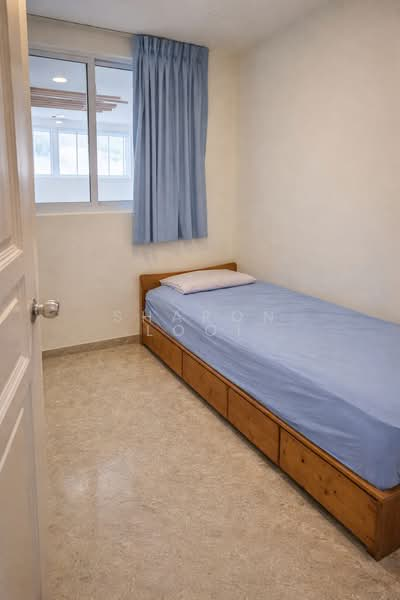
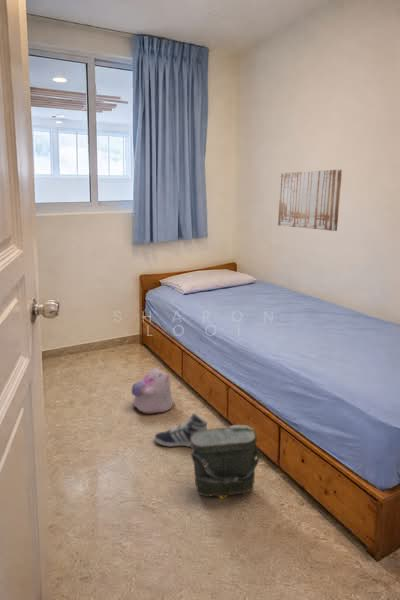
+ plush toy [131,367,173,414]
+ sneaker [153,413,208,448]
+ wall art [277,169,343,232]
+ bag [190,424,263,500]
